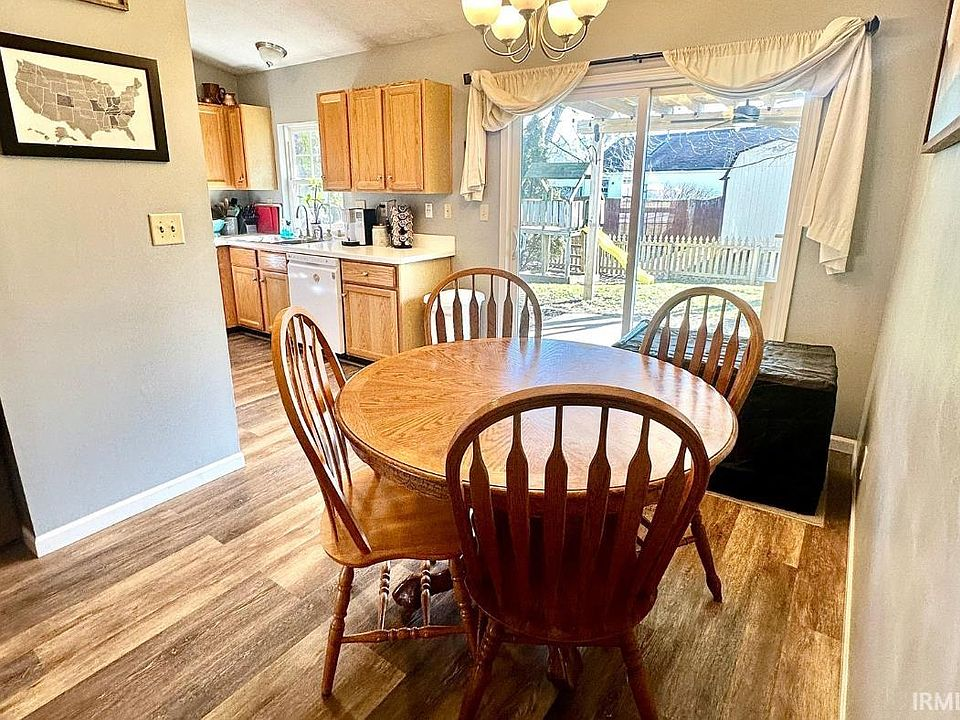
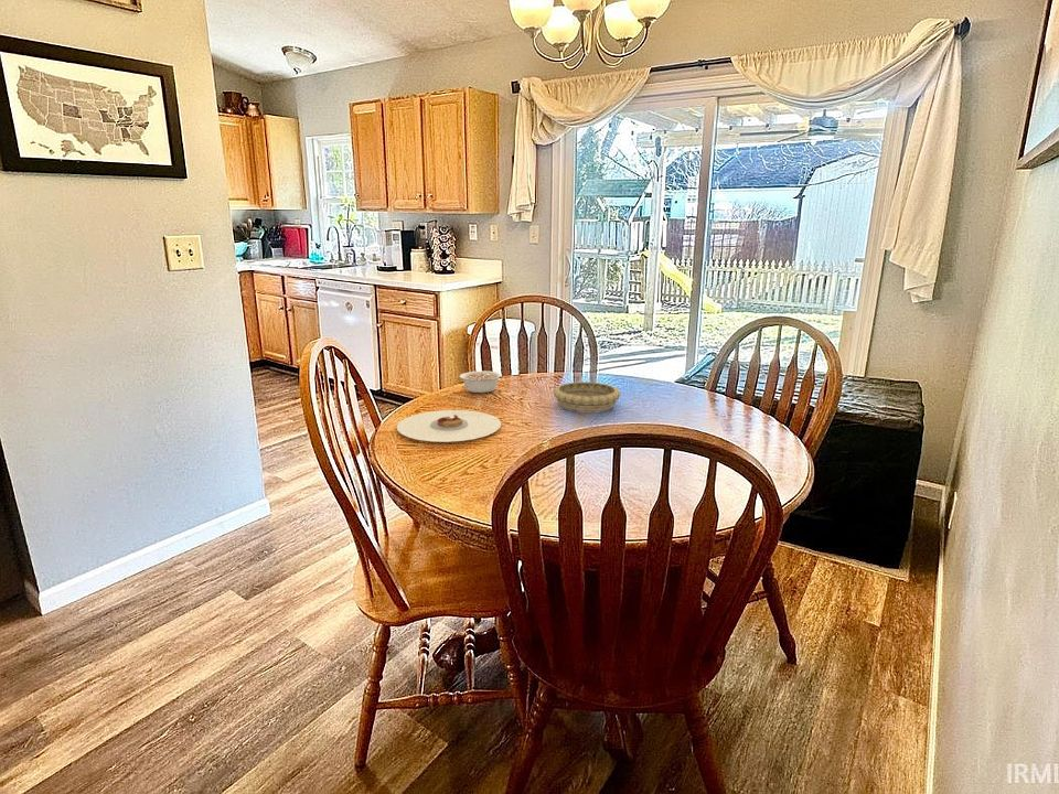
+ decorative bowl [553,380,621,414]
+ plate [396,409,502,443]
+ legume [459,371,509,394]
